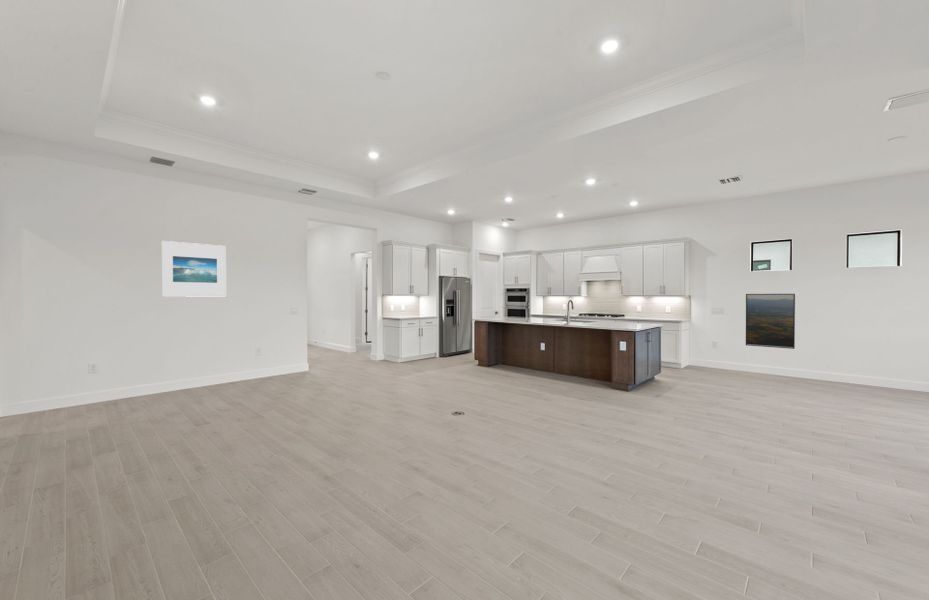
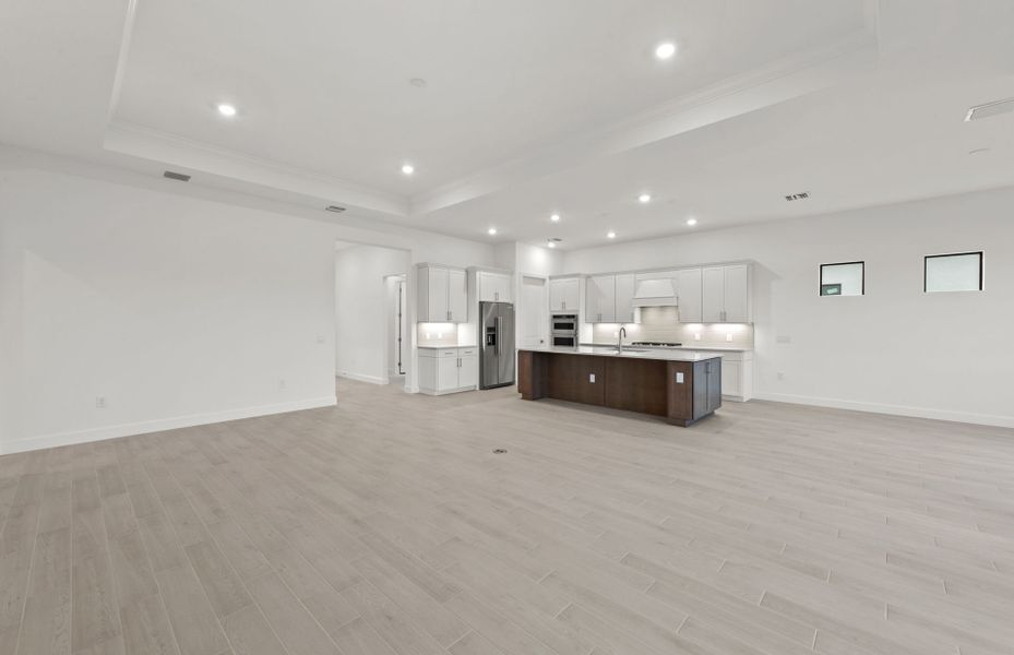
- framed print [161,240,227,298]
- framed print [745,293,796,350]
